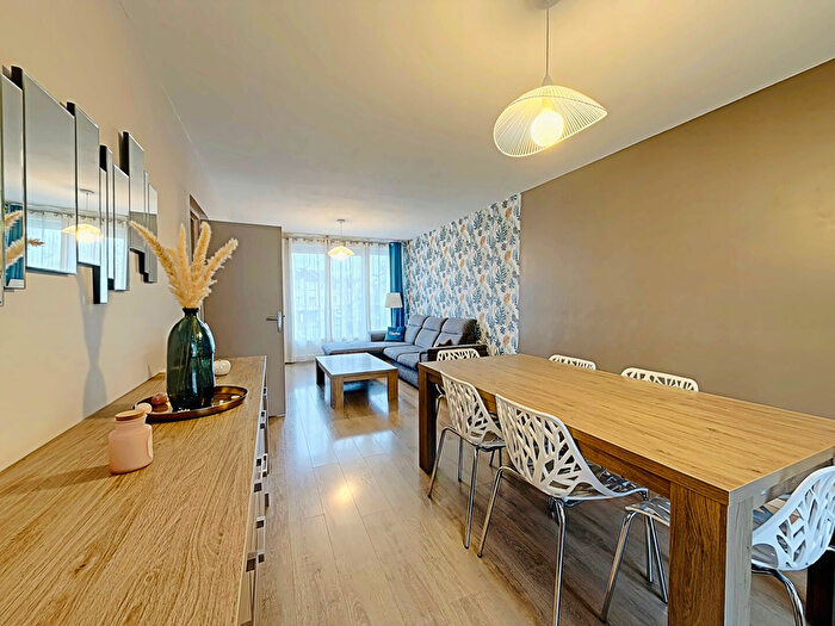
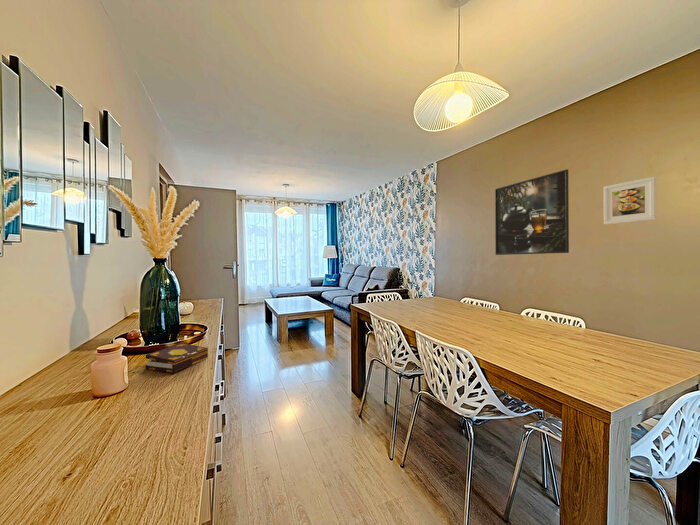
+ book [145,342,209,374]
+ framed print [494,168,570,256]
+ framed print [603,176,657,226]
